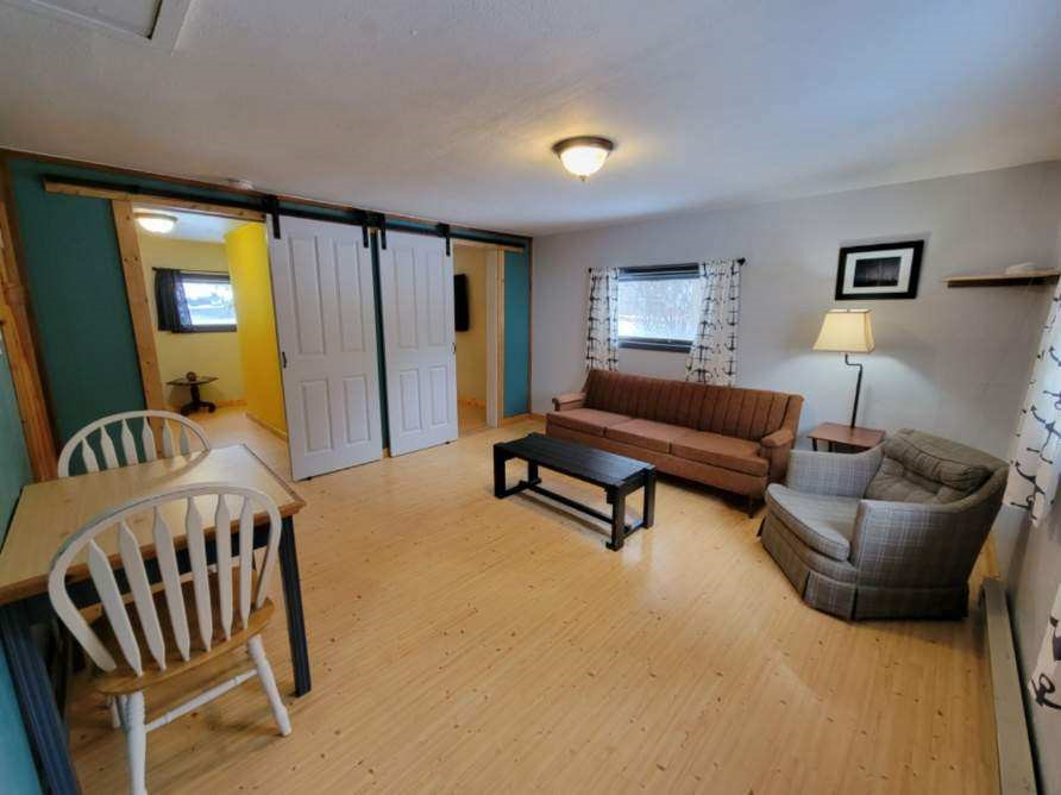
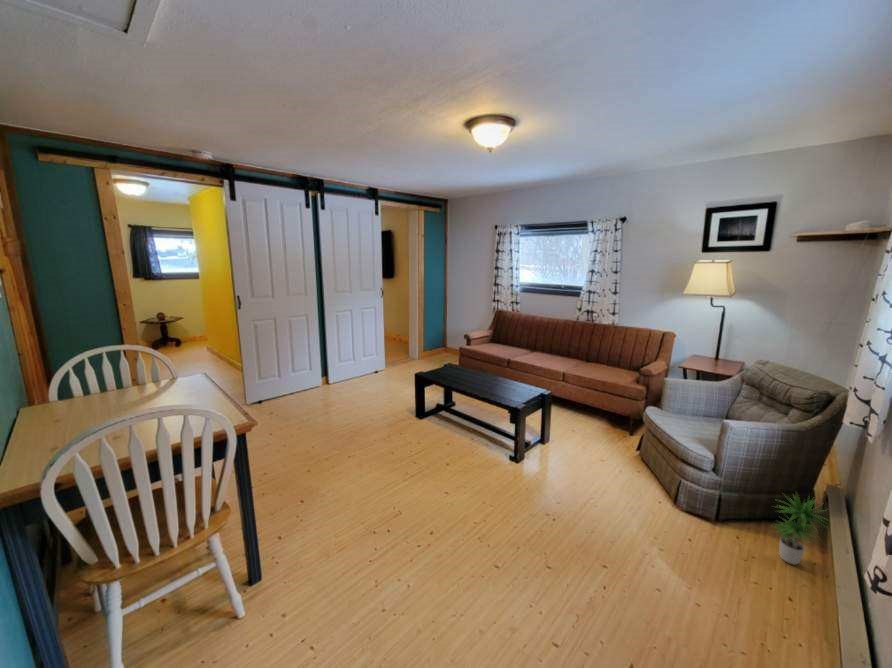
+ potted plant [769,491,833,566]
